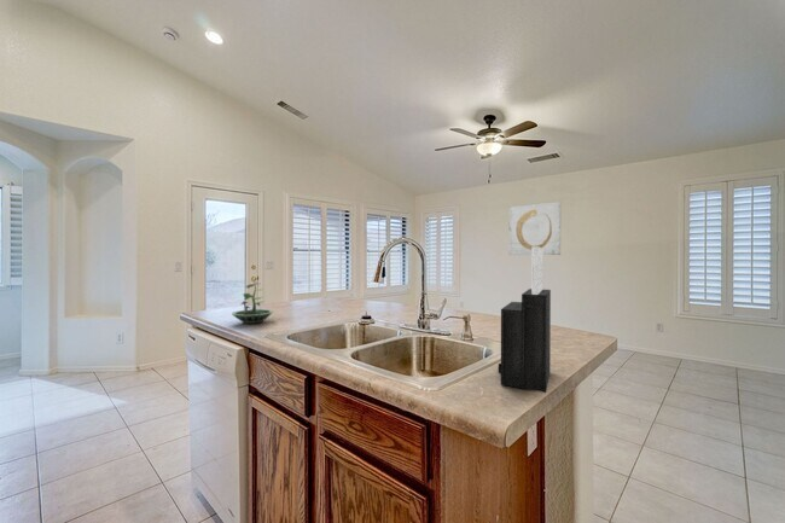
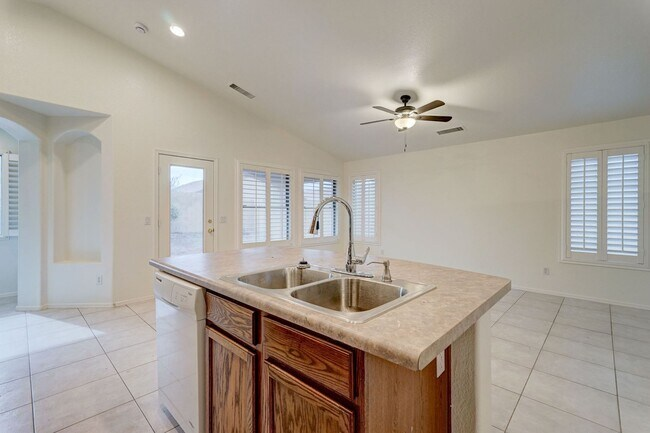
- knife block [498,246,552,394]
- terrarium [231,281,274,325]
- wall art [508,201,562,256]
